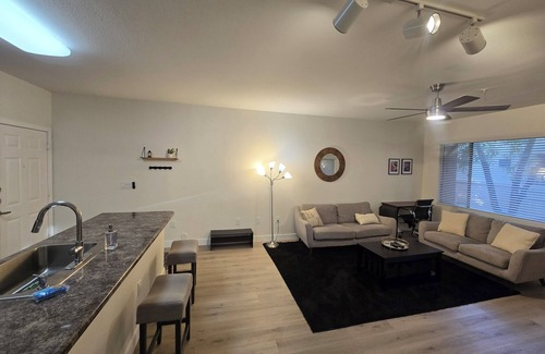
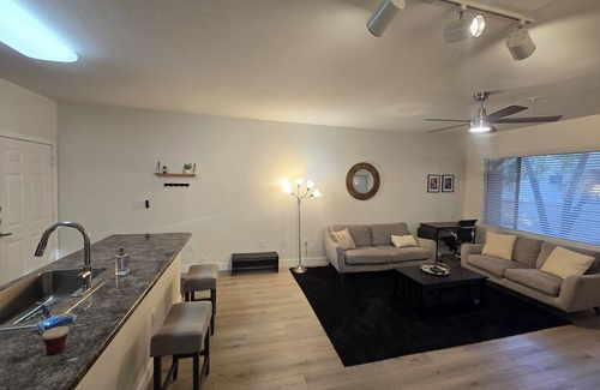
+ cup [23,319,70,355]
